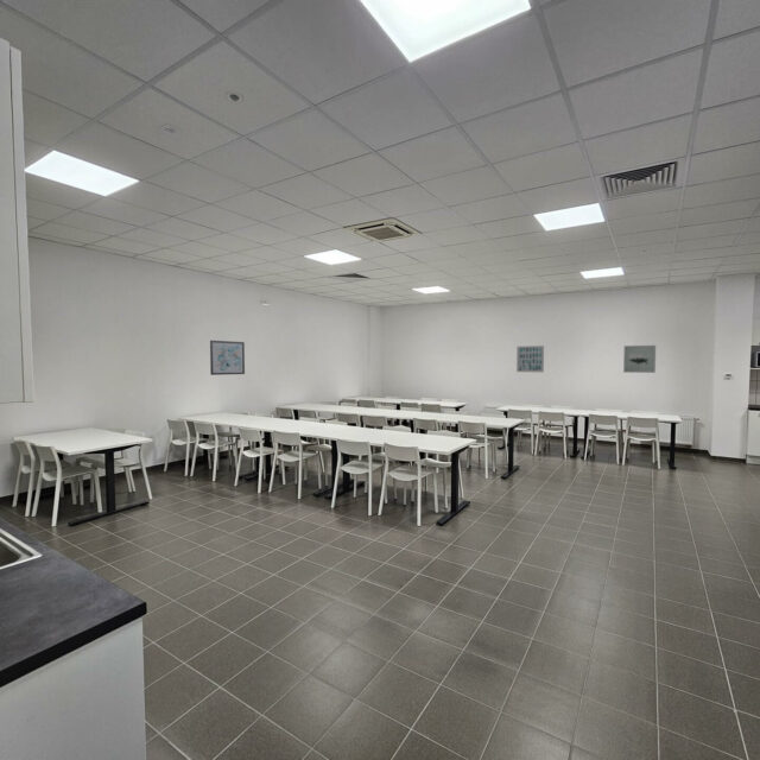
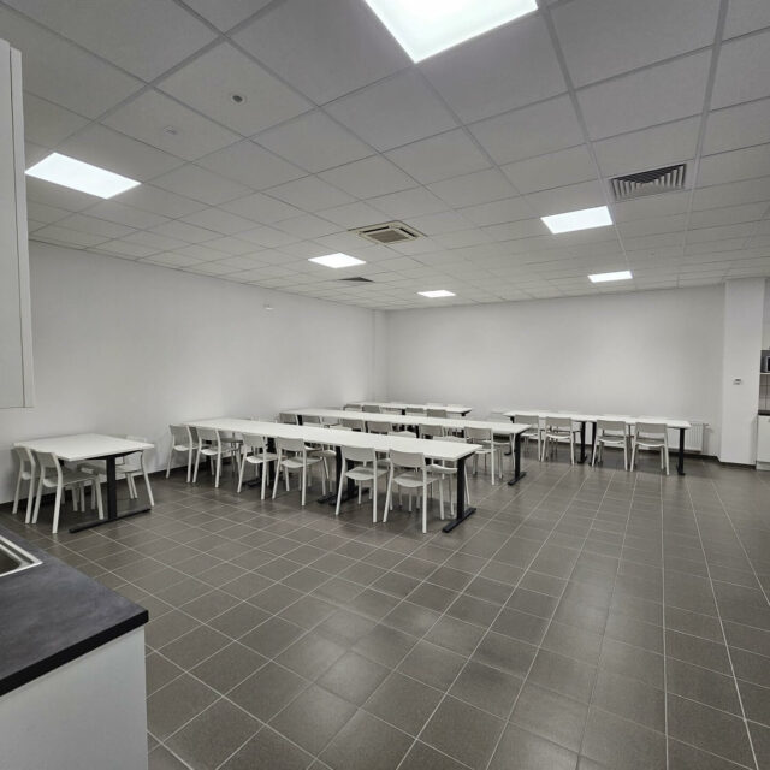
- wall art [515,344,545,373]
- wall art [209,340,246,376]
- wall art [622,344,657,374]
